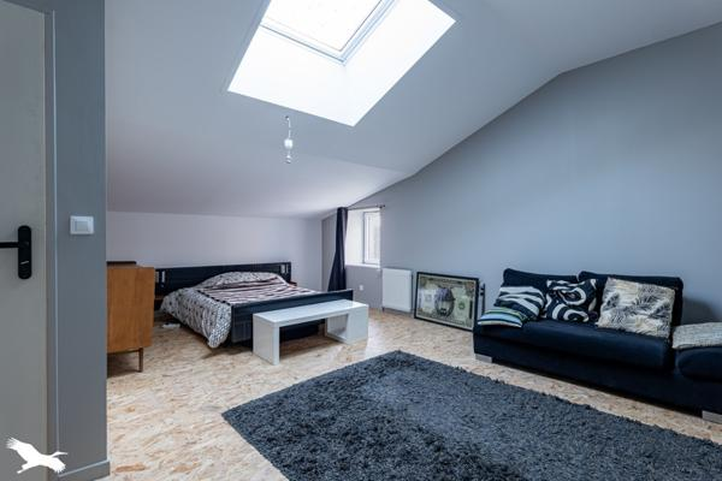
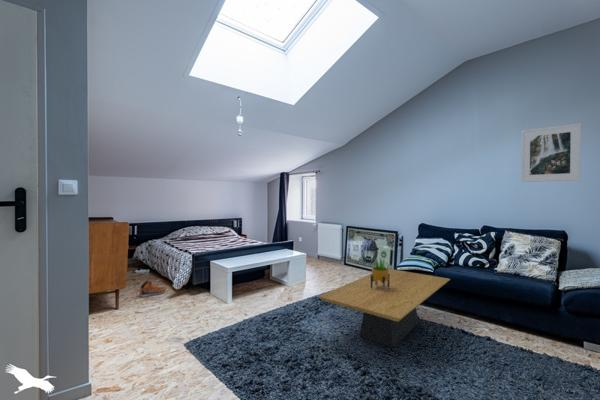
+ potted plant [370,255,390,291]
+ sneaker [139,280,167,298]
+ coffee table [317,268,451,348]
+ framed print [520,122,582,183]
